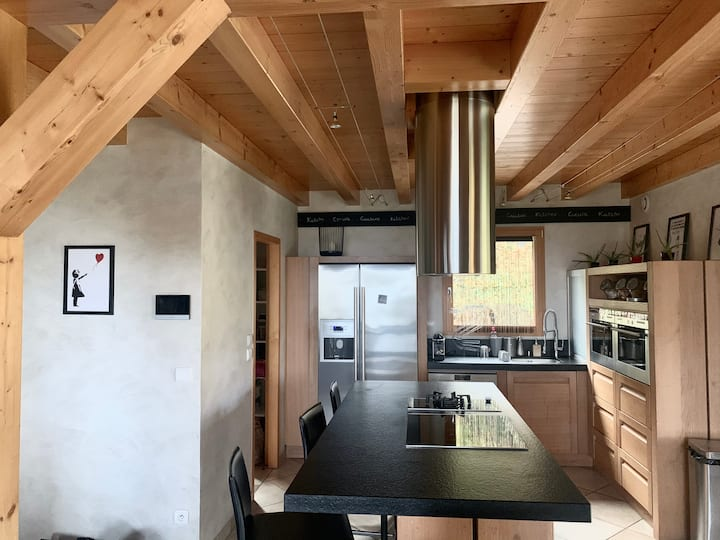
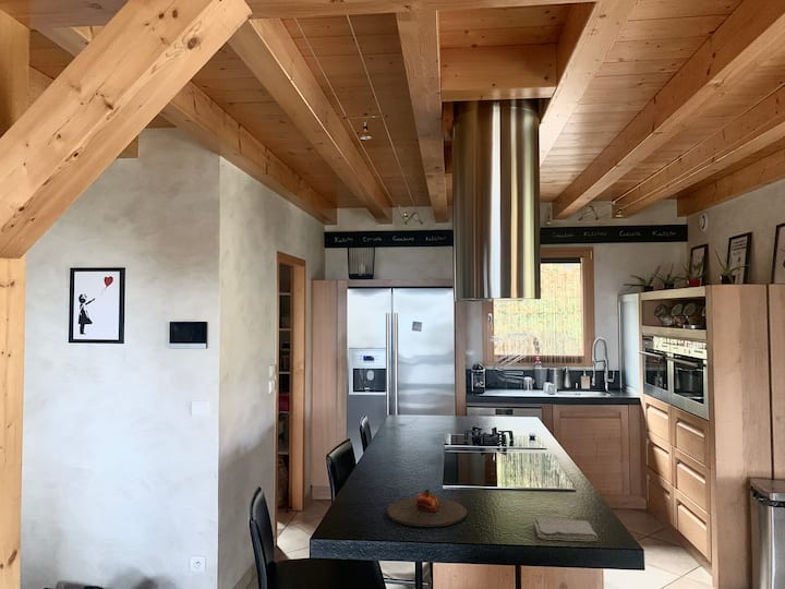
+ washcloth [532,517,599,542]
+ plate [386,488,468,528]
